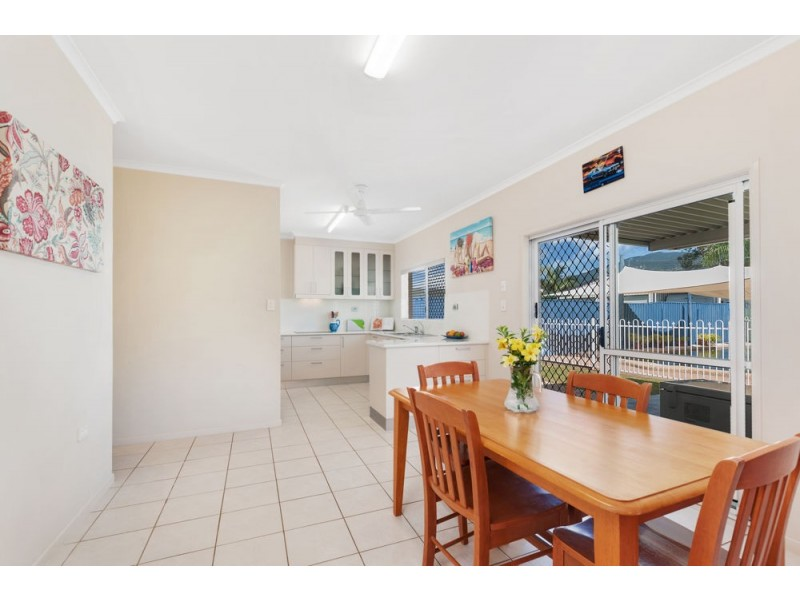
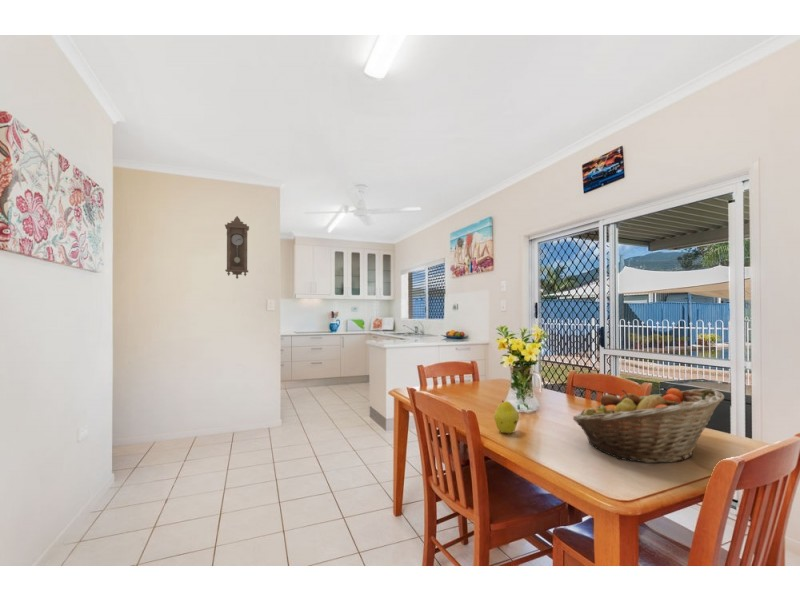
+ fruit [493,399,520,434]
+ pendulum clock [224,215,250,280]
+ fruit basket [572,387,725,464]
